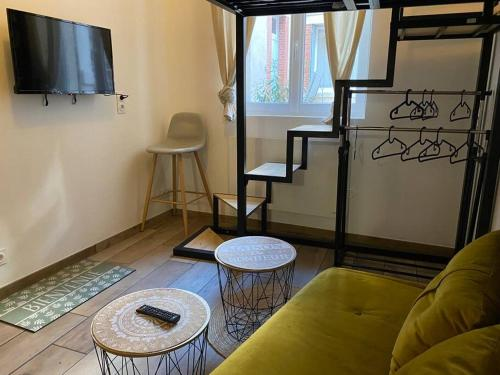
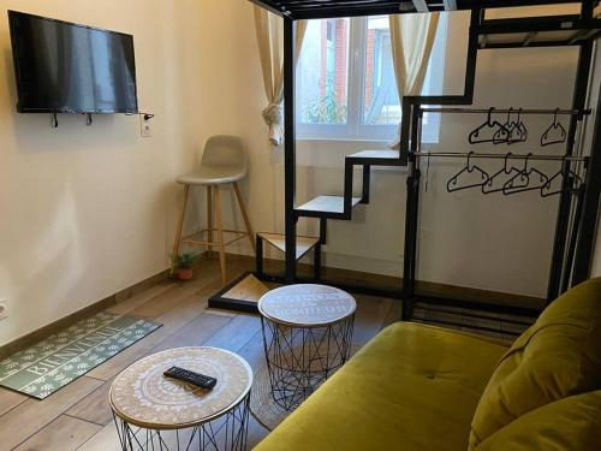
+ potted plant [166,241,202,281]
